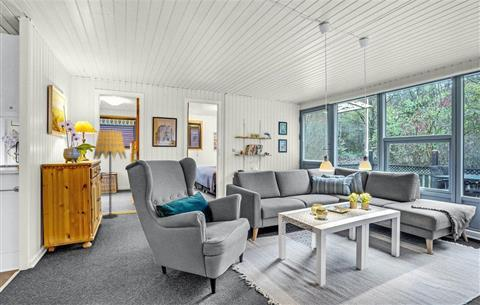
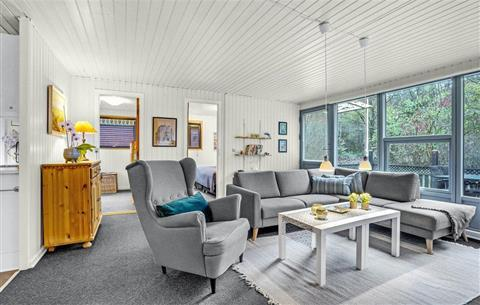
- floor lamp [92,129,127,219]
